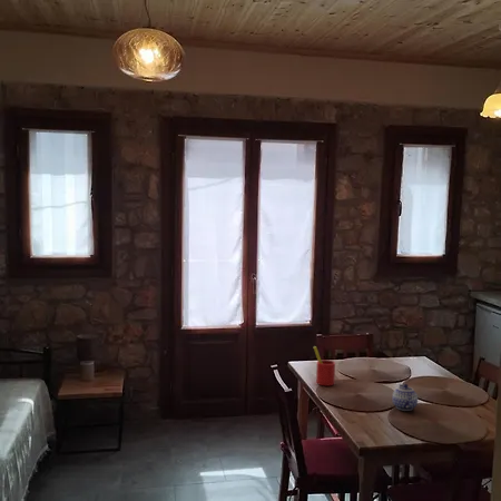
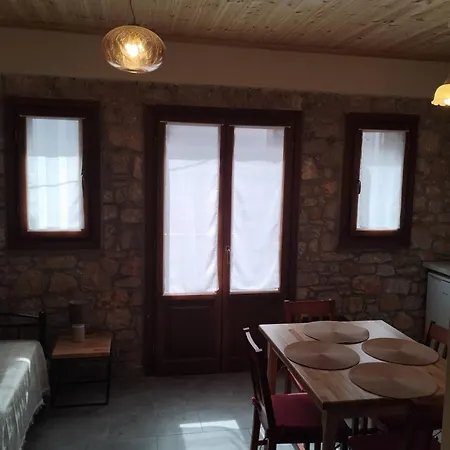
- teapot [391,383,419,412]
- straw [313,345,336,387]
